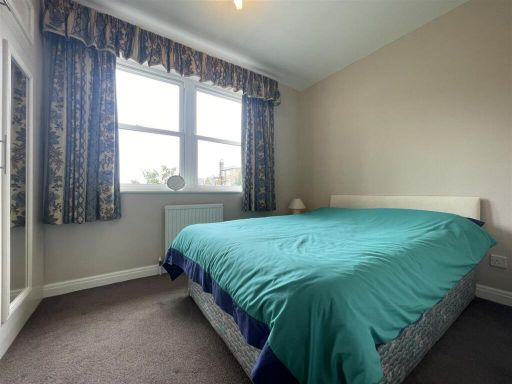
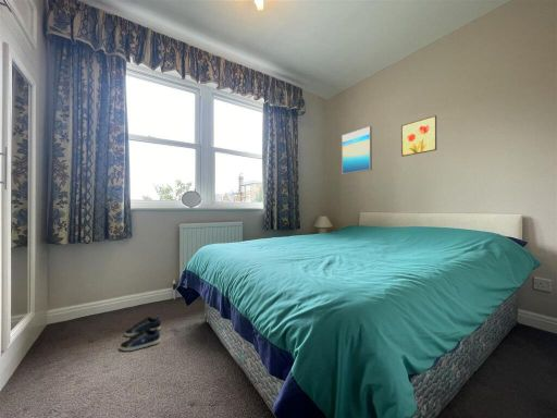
+ shoe [119,316,162,352]
+ wall art [341,125,373,175]
+ wall art [400,114,437,158]
